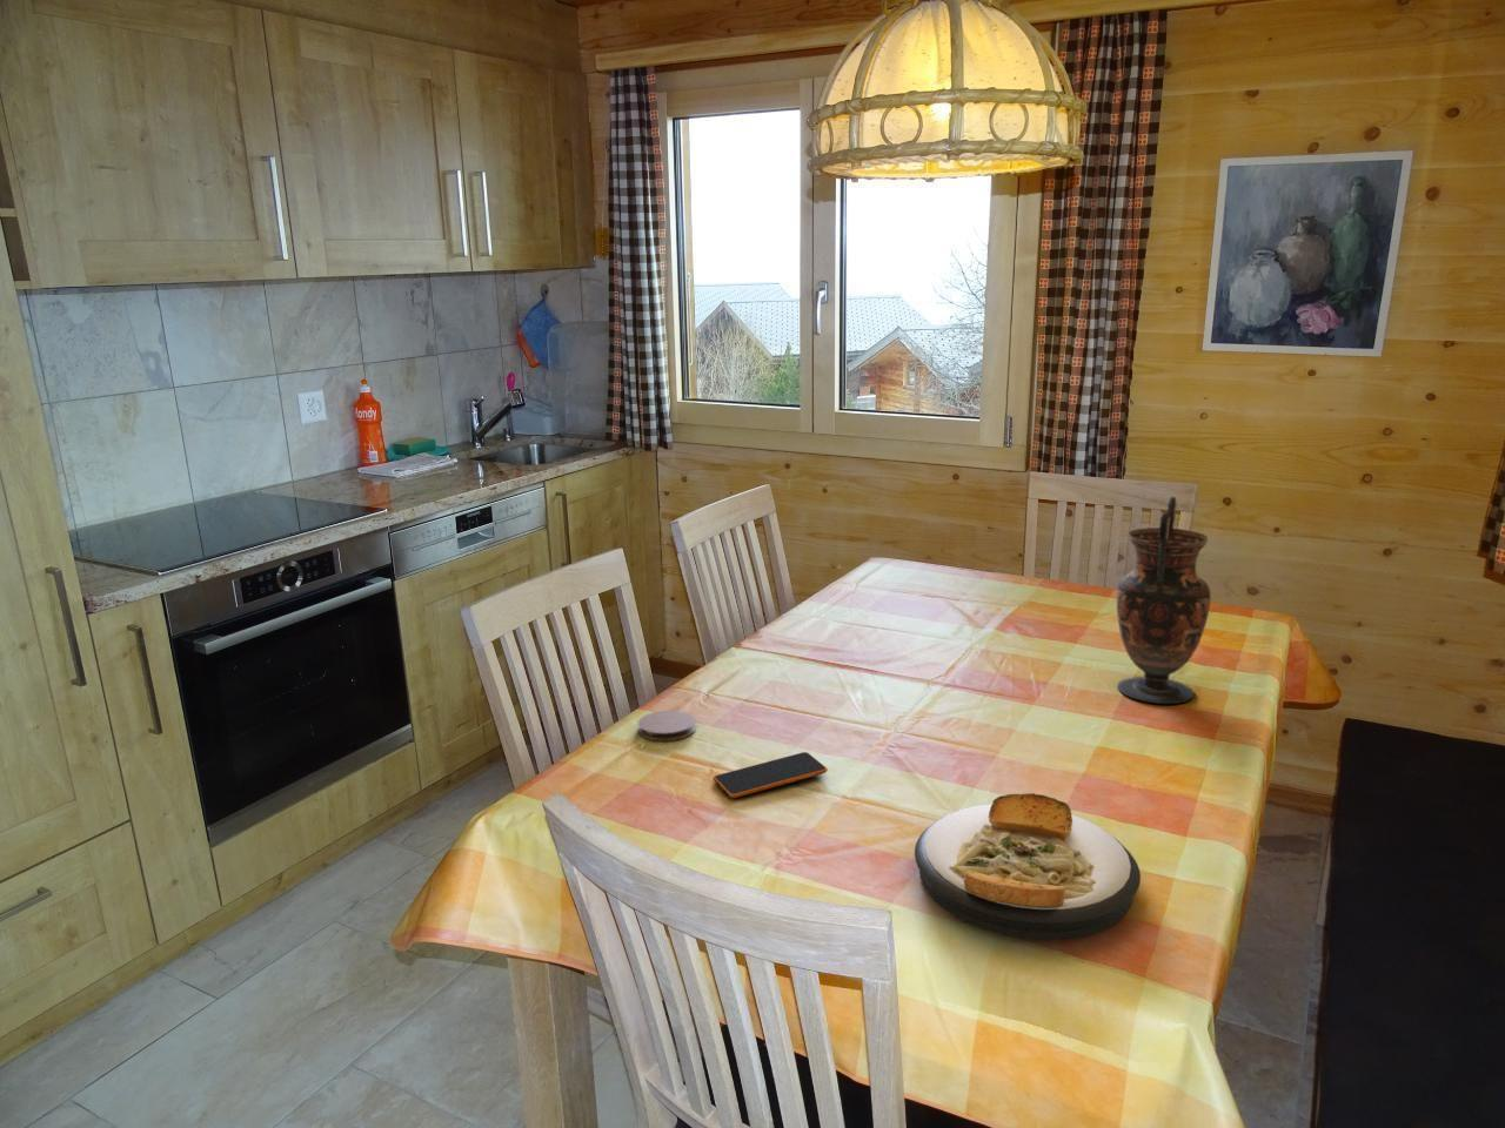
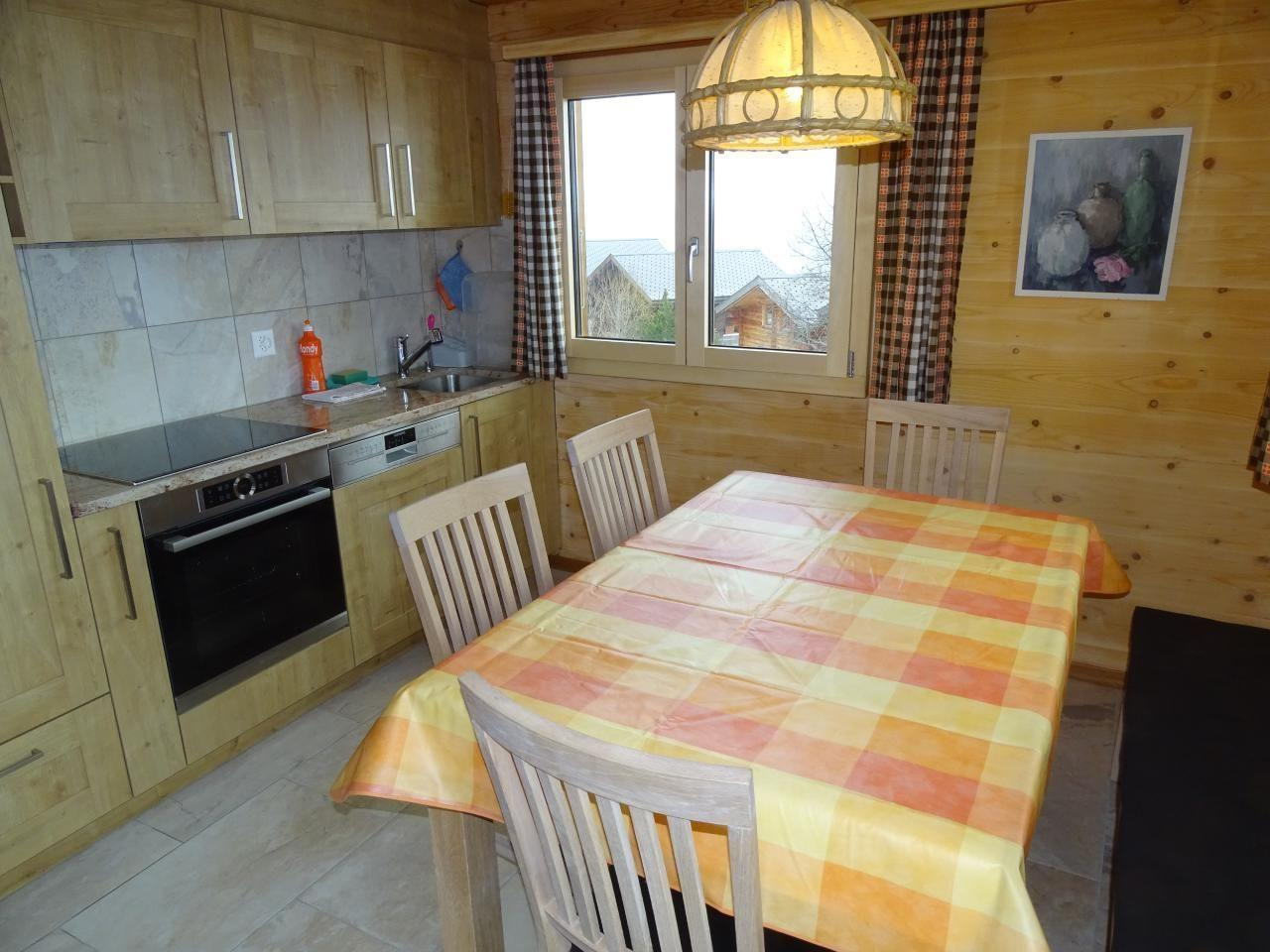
- smartphone [712,751,828,799]
- coaster [638,710,697,742]
- plate [914,791,1141,940]
- vase [1116,495,1212,705]
